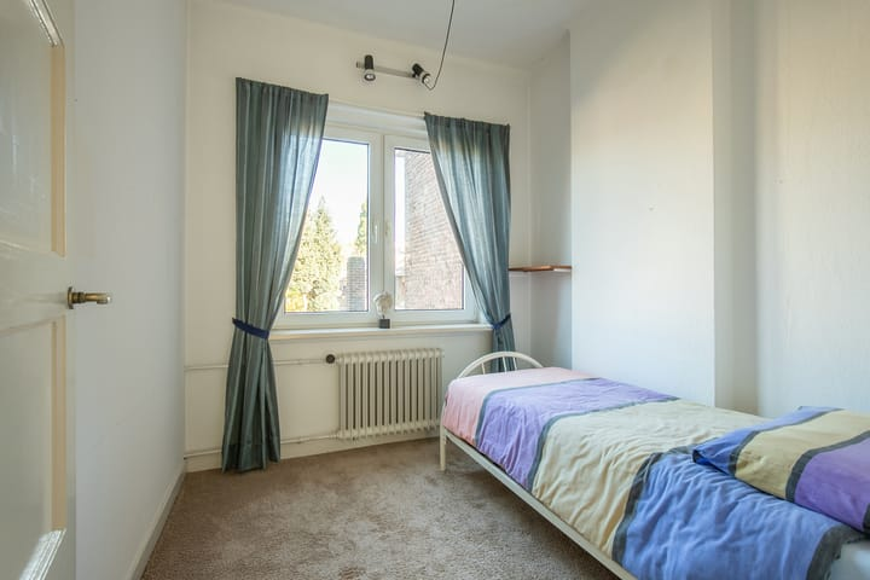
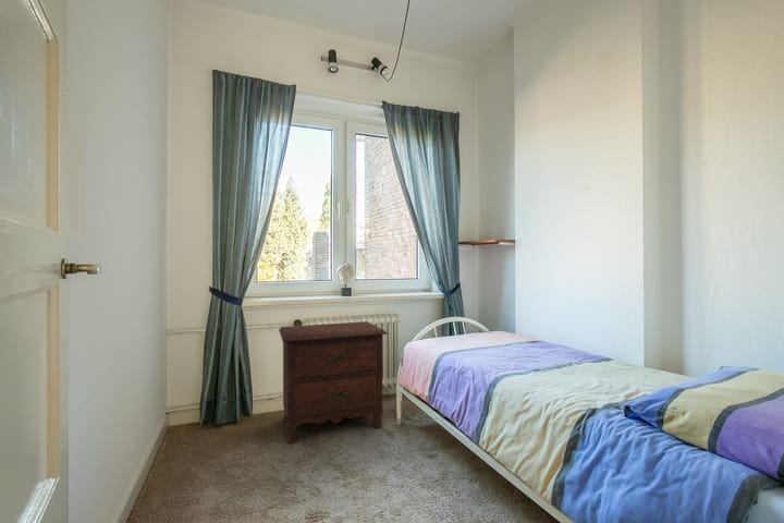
+ nightstand [278,320,389,445]
